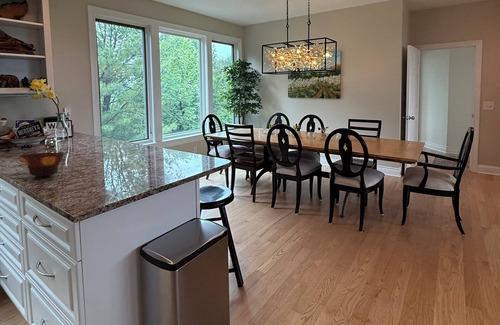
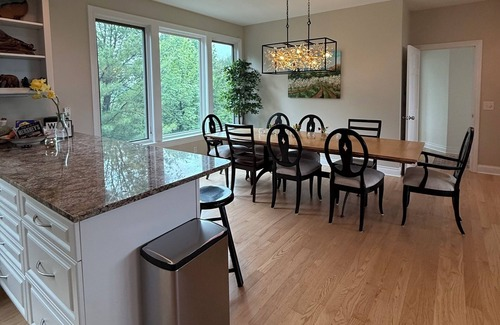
- bowl [19,151,65,177]
